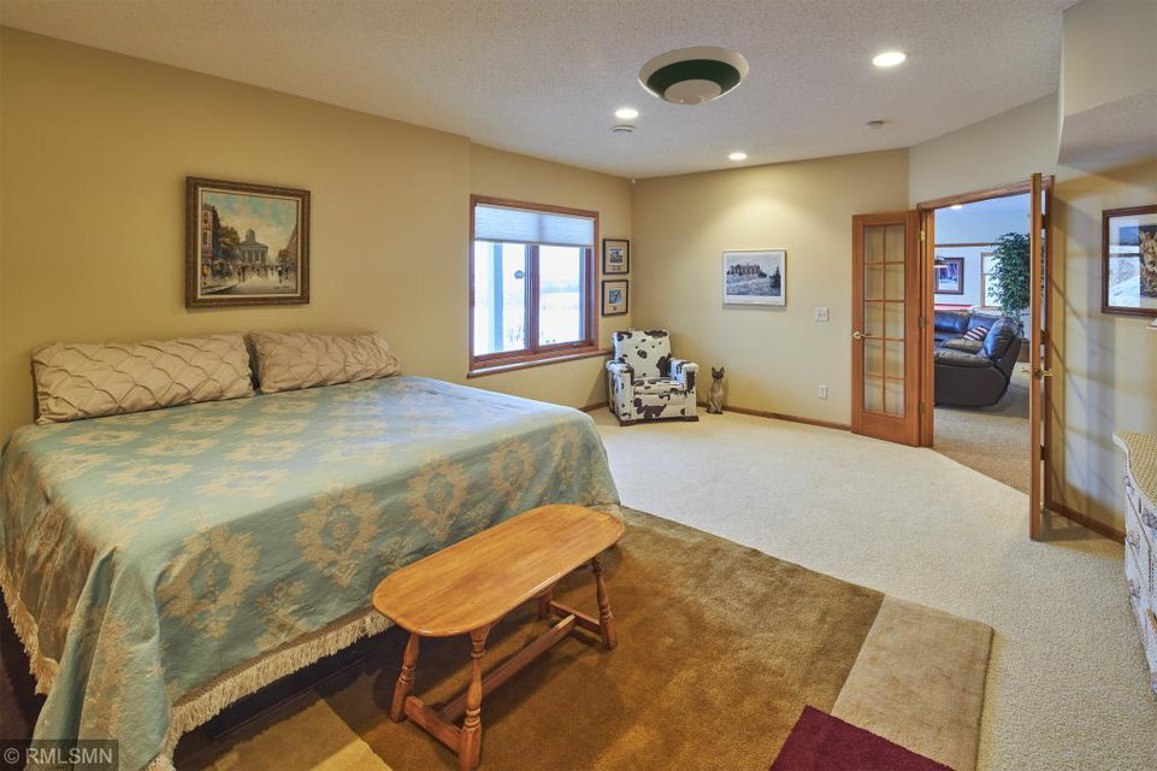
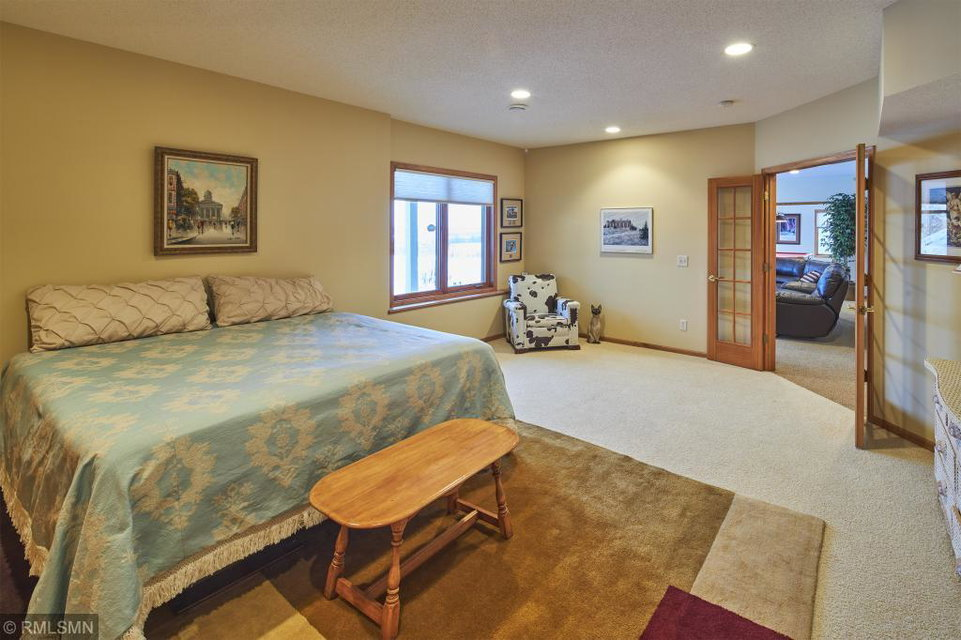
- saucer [637,45,750,107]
